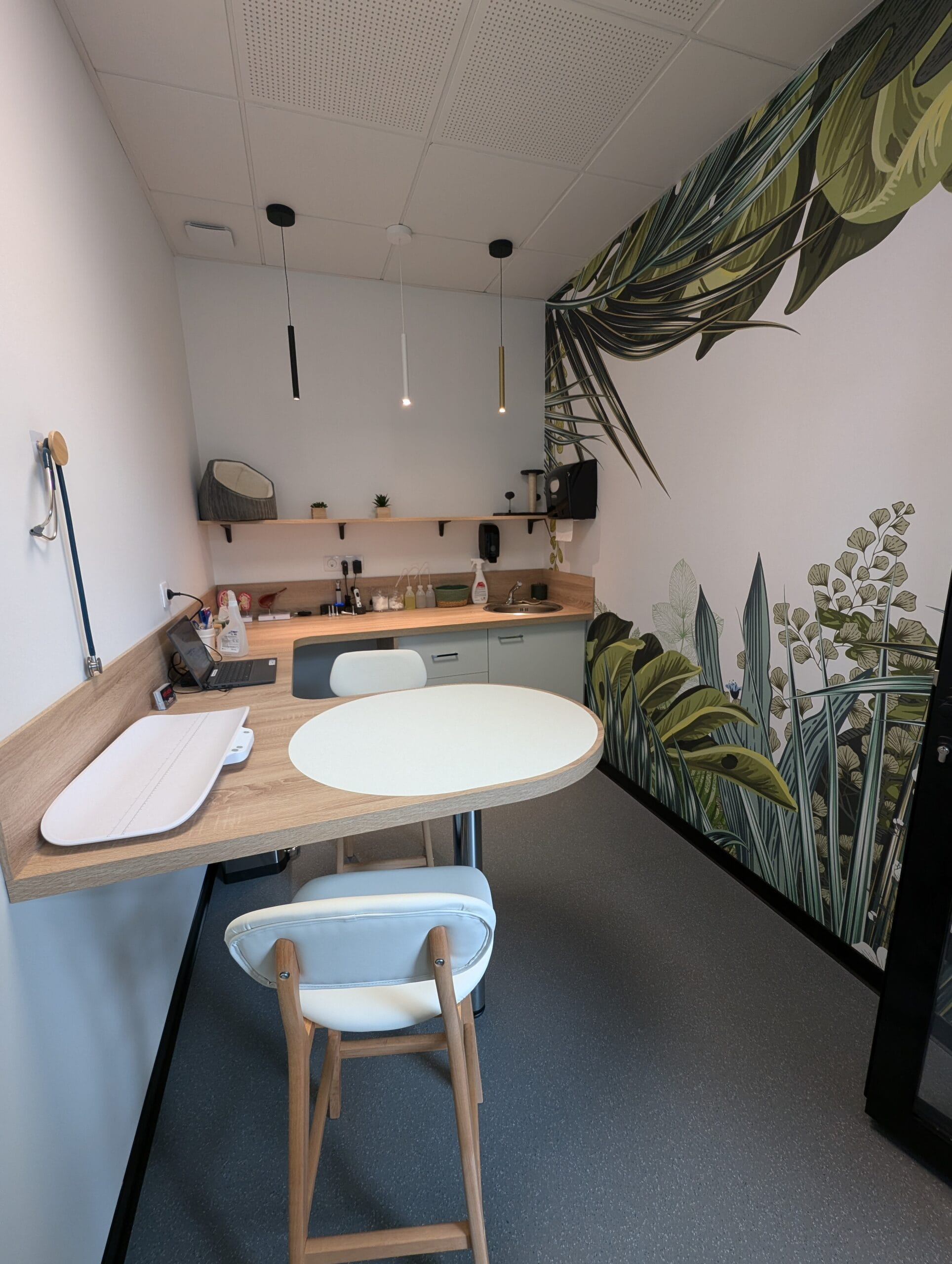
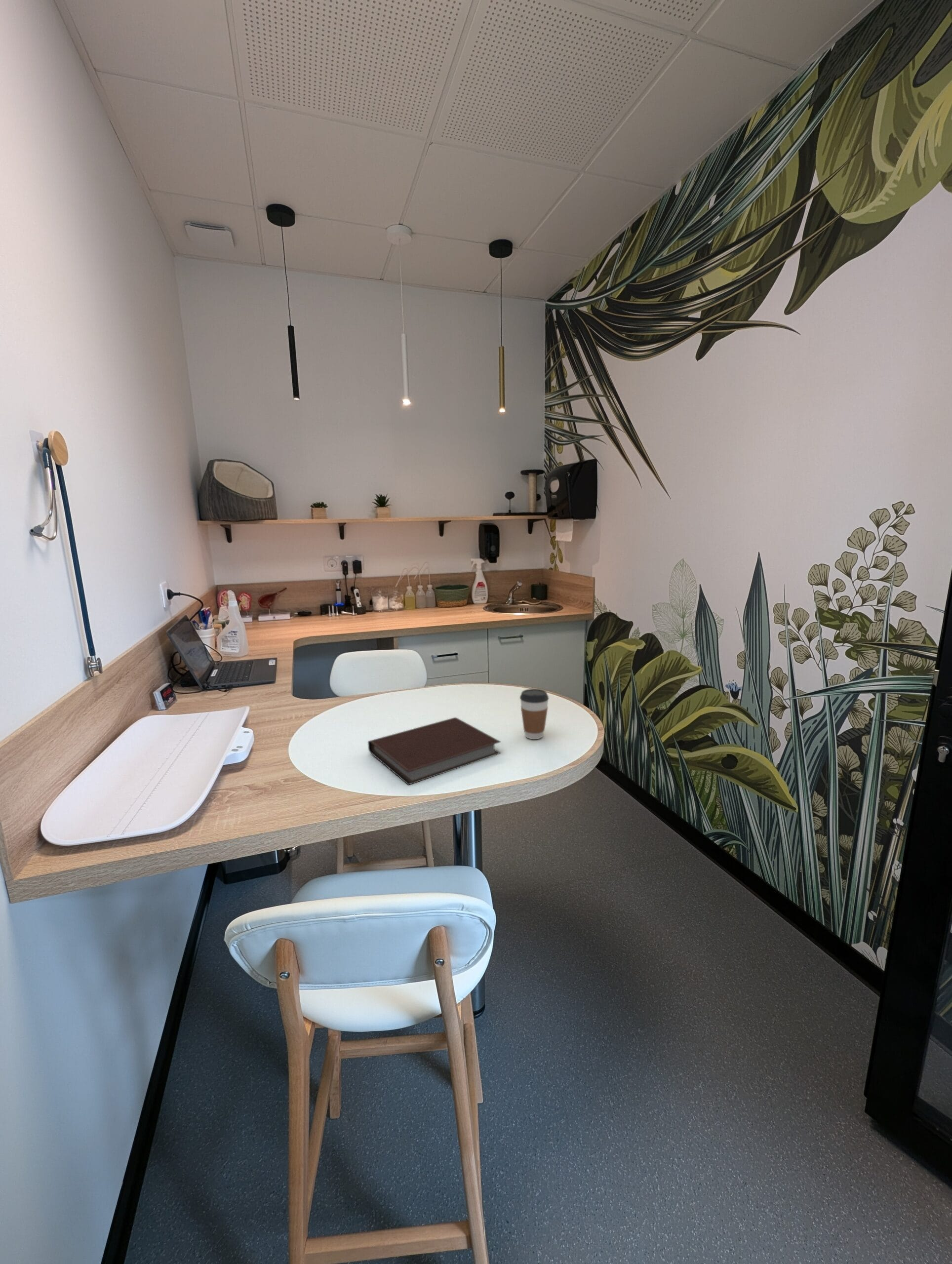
+ coffee cup [519,688,550,740]
+ notebook [367,717,502,786]
